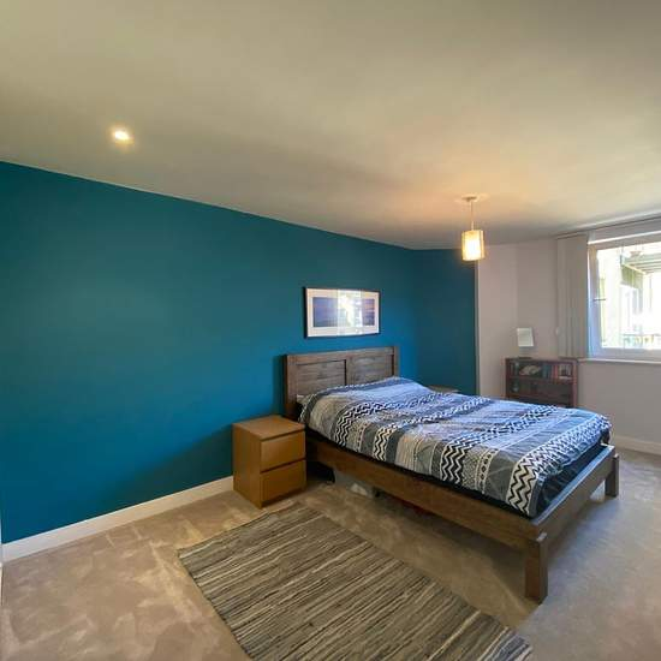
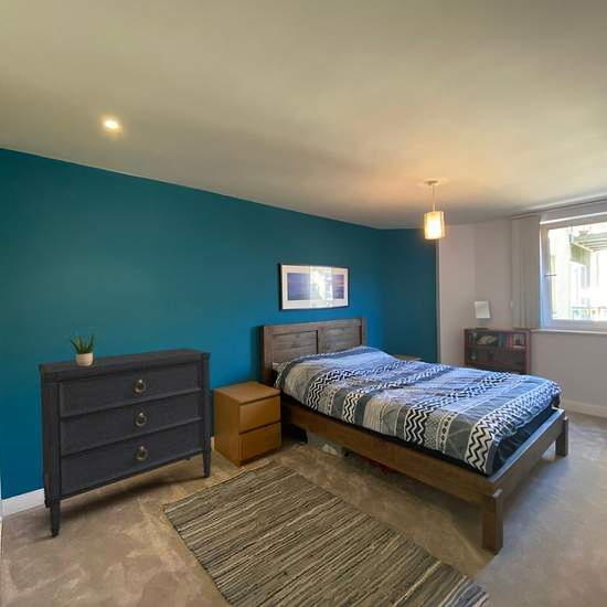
+ potted plant [65,329,96,366]
+ dresser [38,347,213,537]
